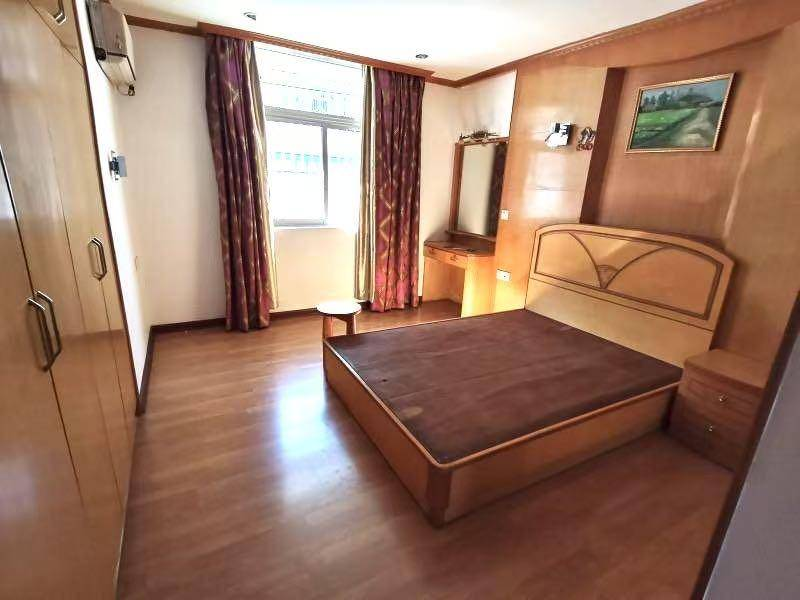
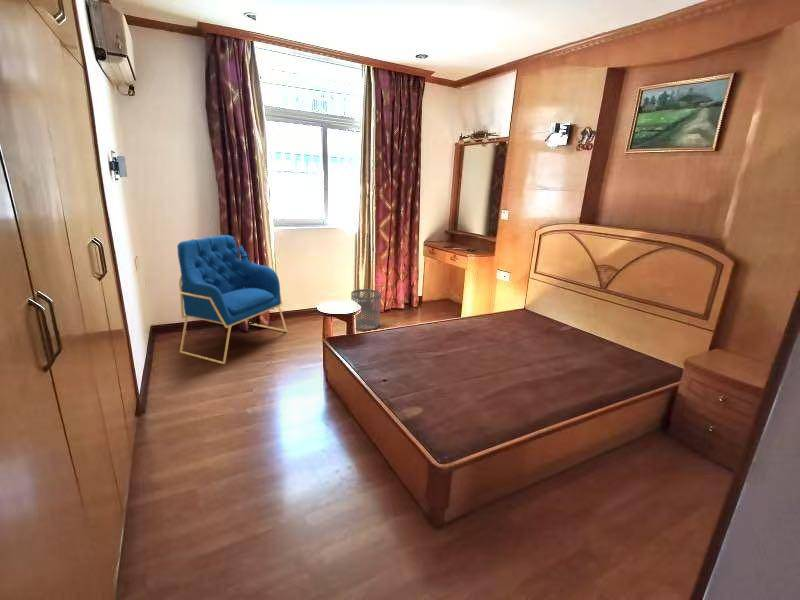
+ armchair [176,234,288,365]
+ waste bin [350,288,382,331]
